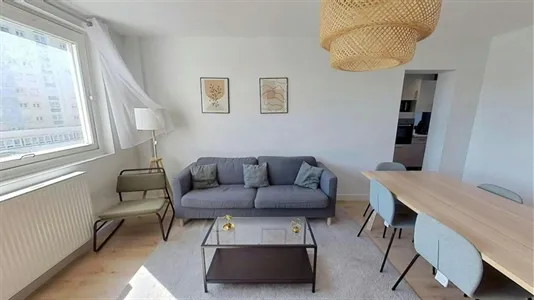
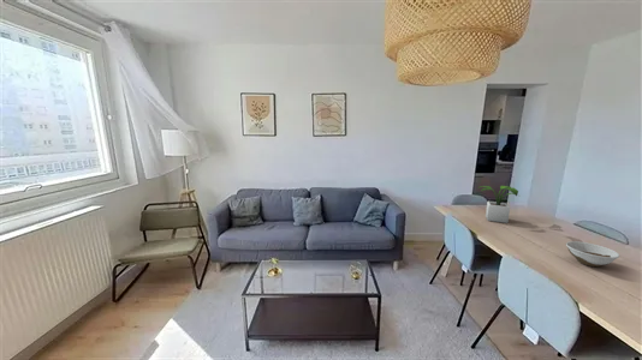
+ potted plant [478,185,519,224]
+ bowl [565,240,620,268]
